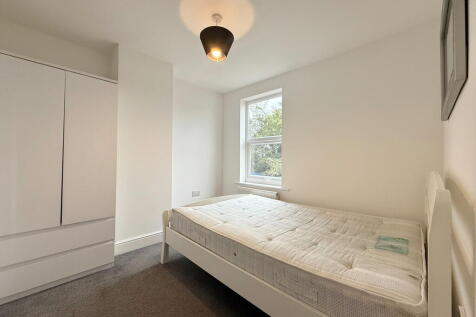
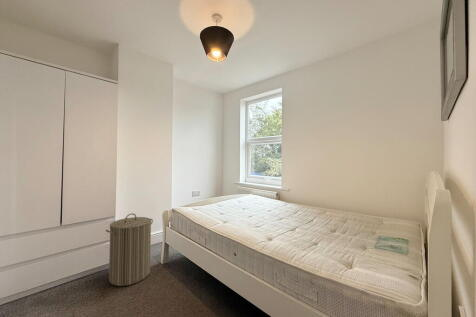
+ laundry hamper [105,212,154,287]
